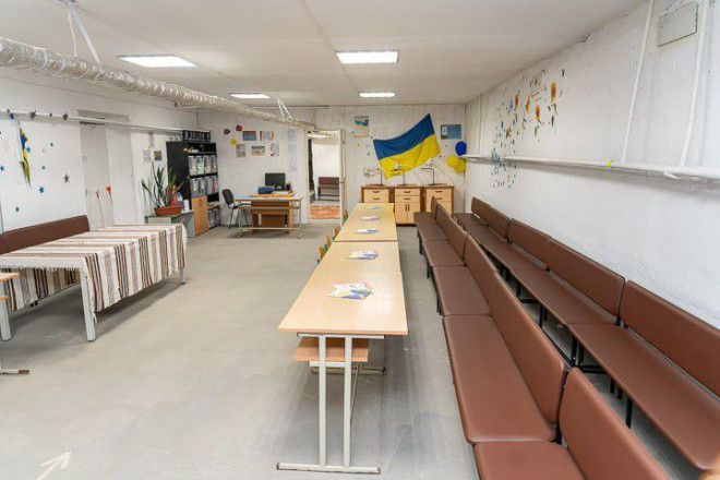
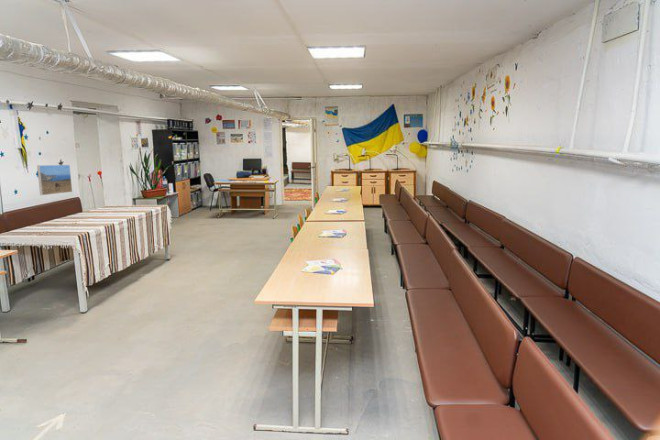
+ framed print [36,164,73,196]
